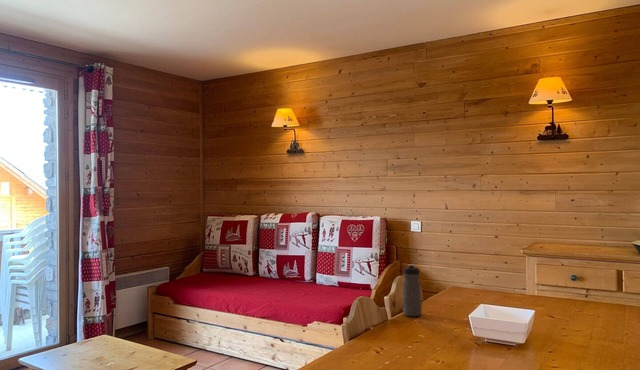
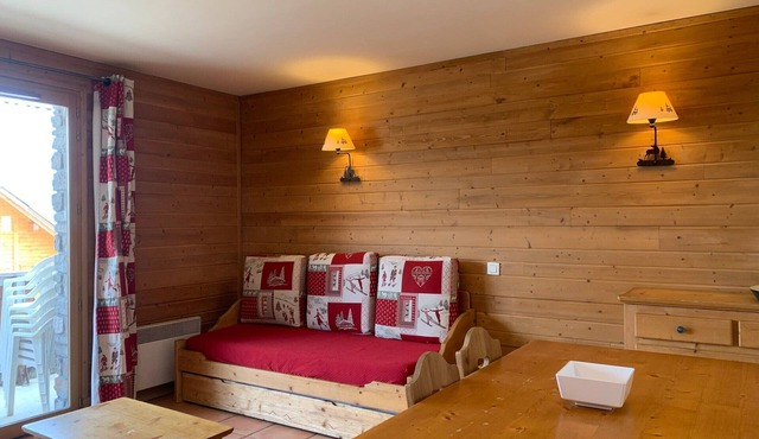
- water bottle [402,263,422,317]
